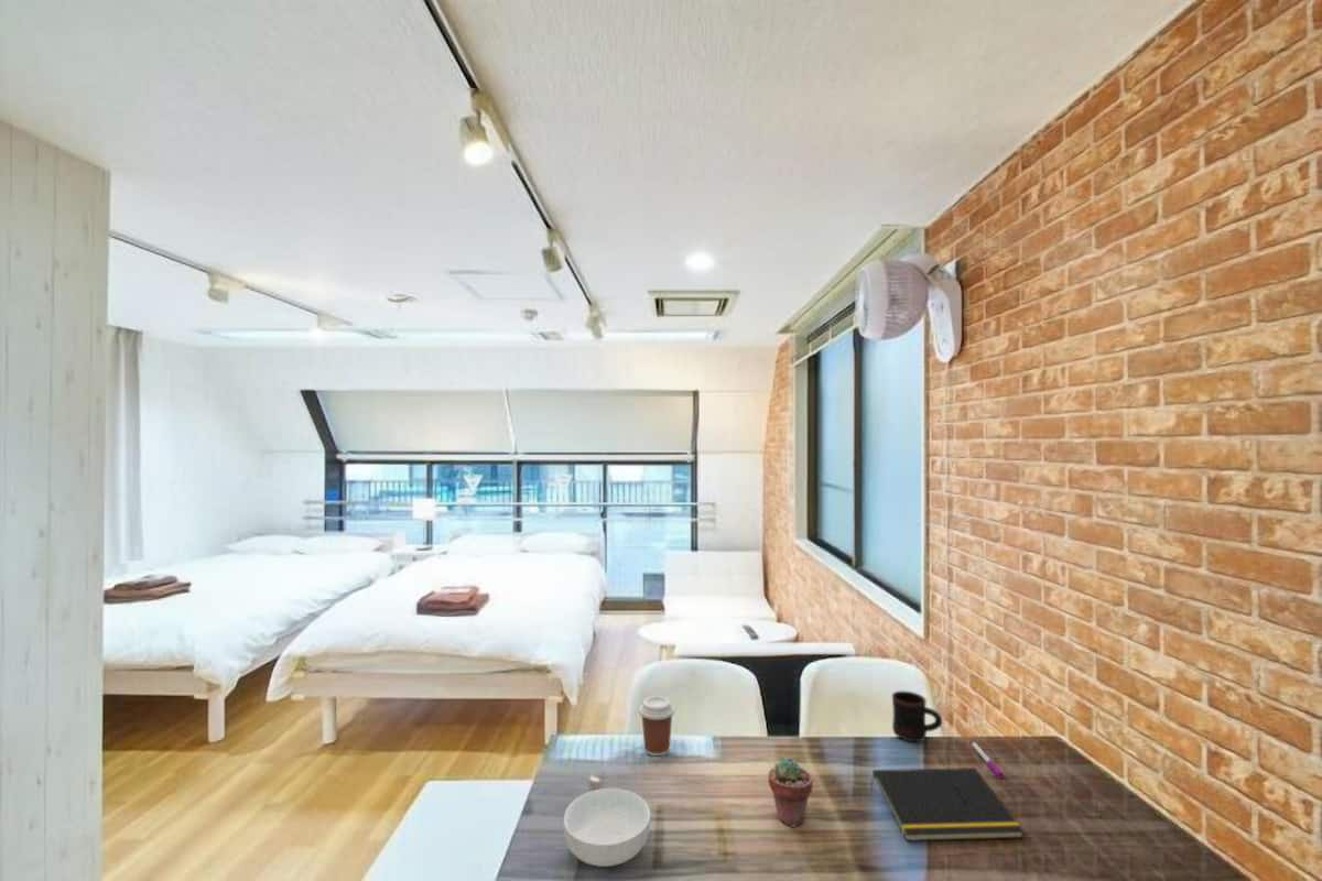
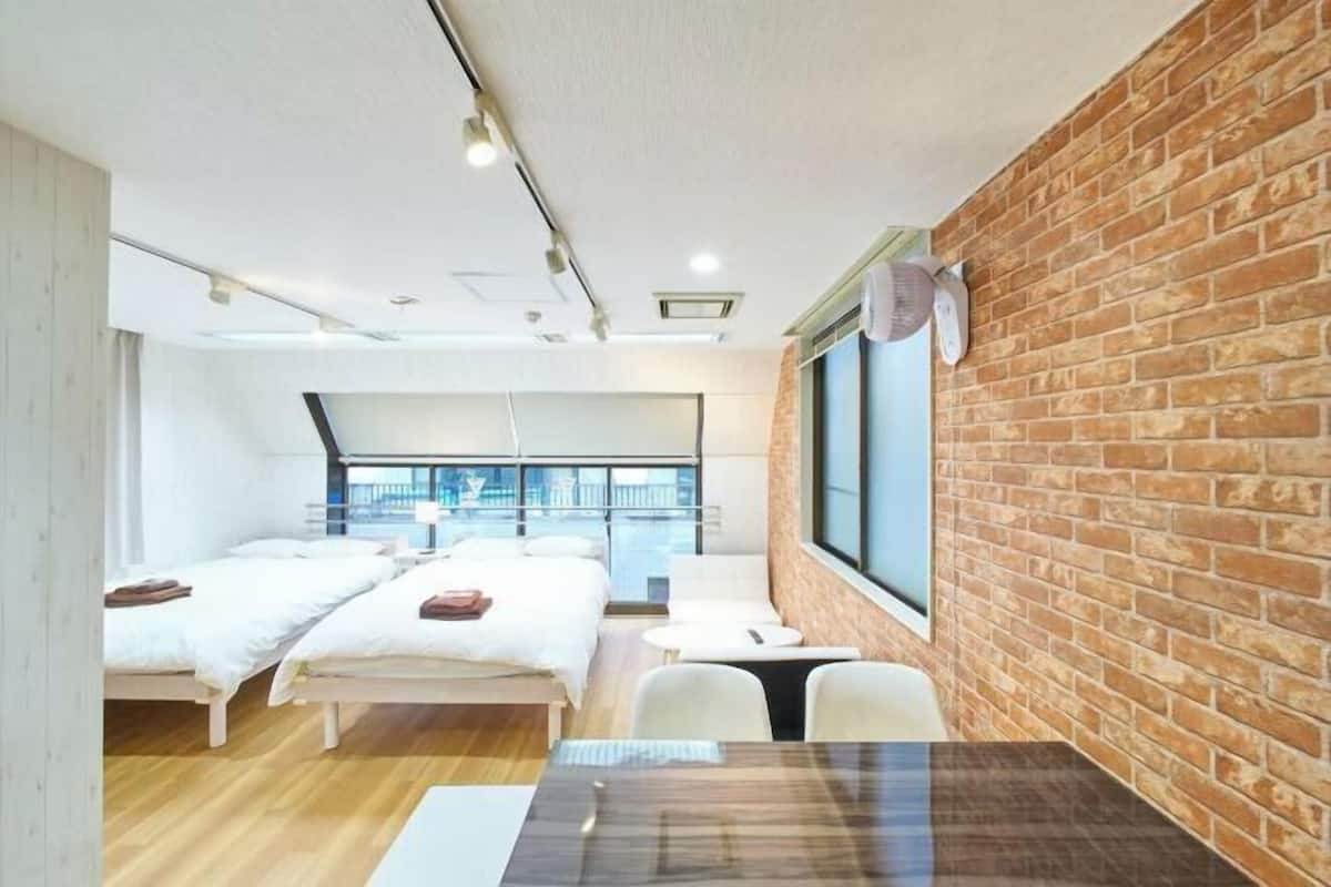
- pen [971,740,1005,780]
- notepad [869,766,1026,842]
- coffee cup [638,695,676,757]
- mug [891,690,943,742]
- cereal bowl [562,787,651,868]
- potted succulent [767,754,814,828]
